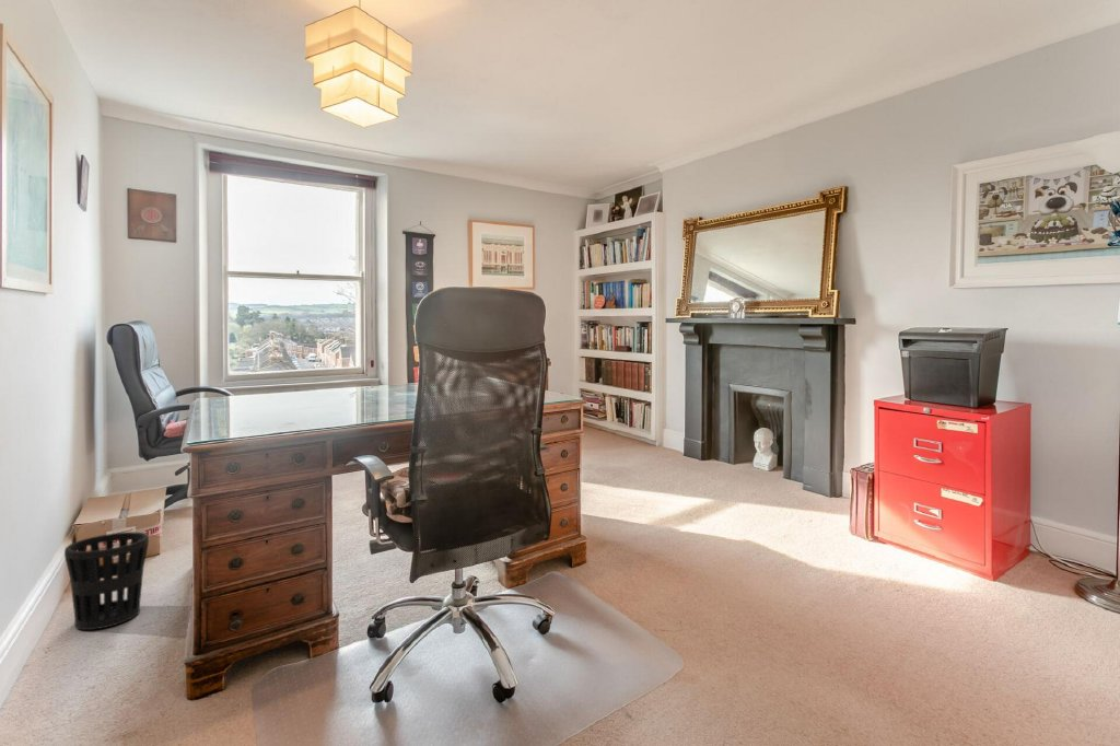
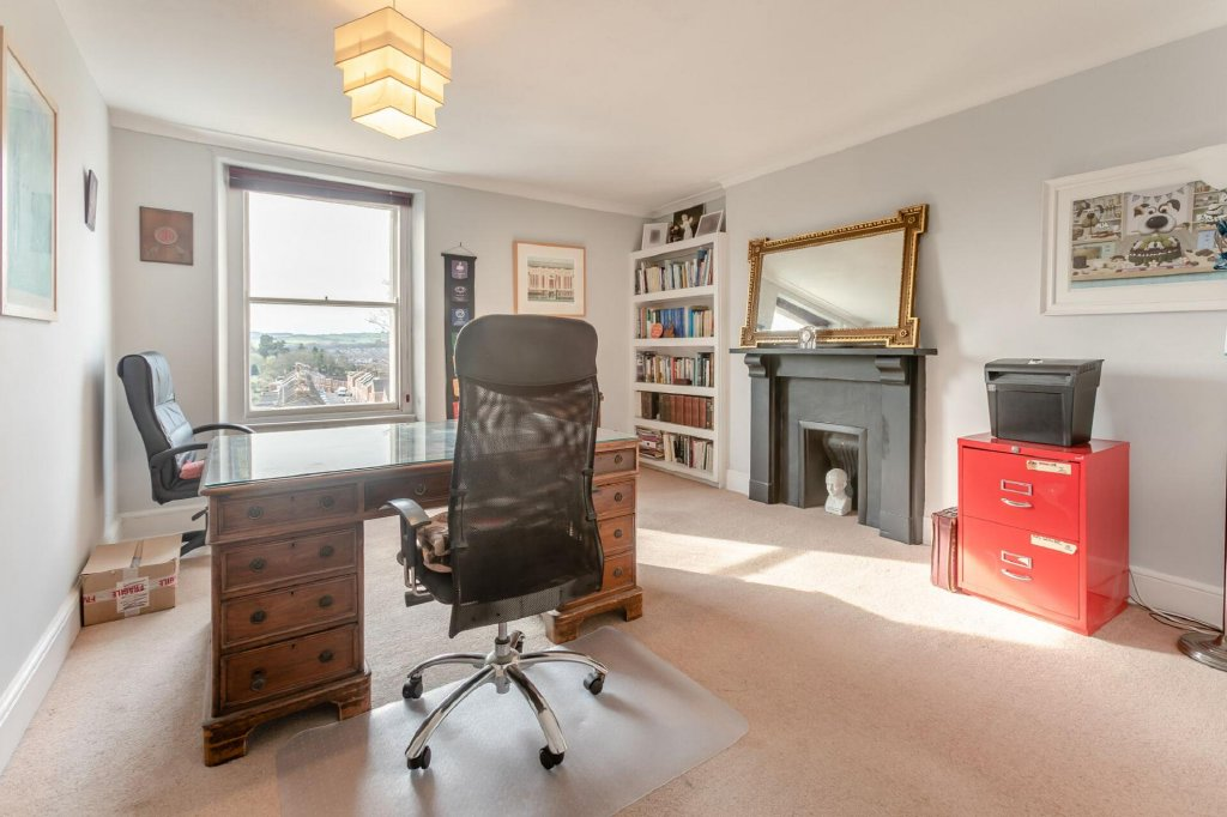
- wastebasket [63,532,150,631]
